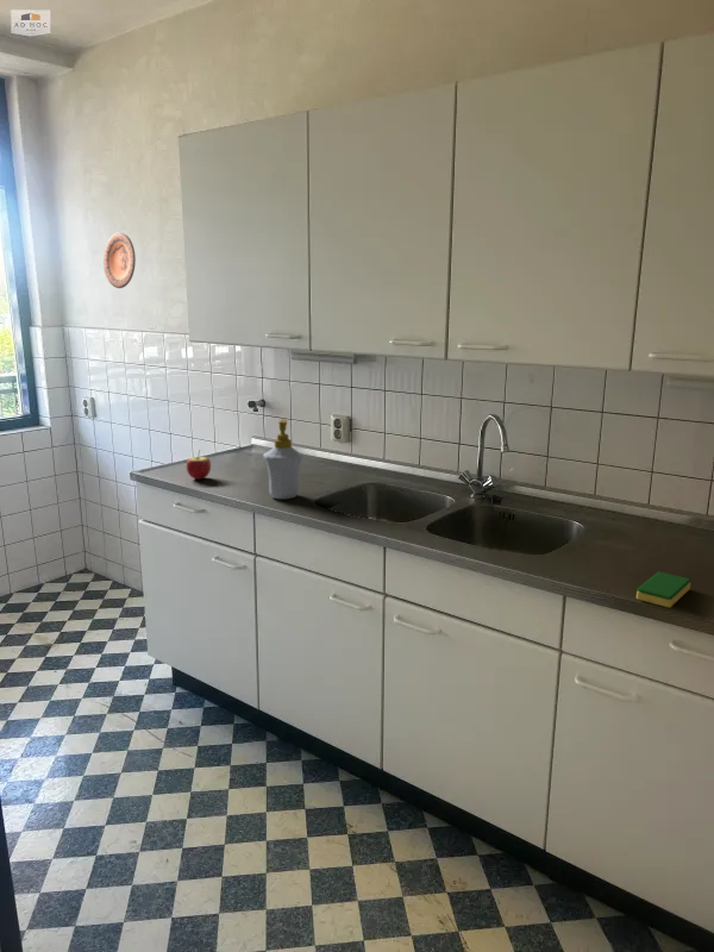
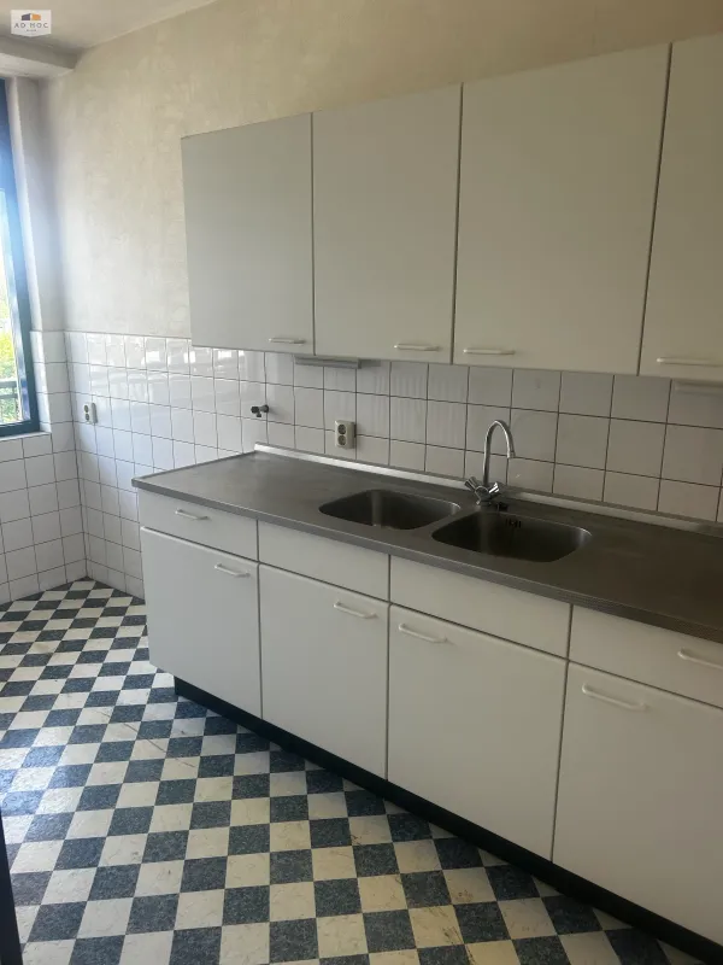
- decorative plate [102,231,137,289]
- dish sponge [635,571,693,608]
- apple [186,449,212,481]
- soap bottle [262,418,305,500]
